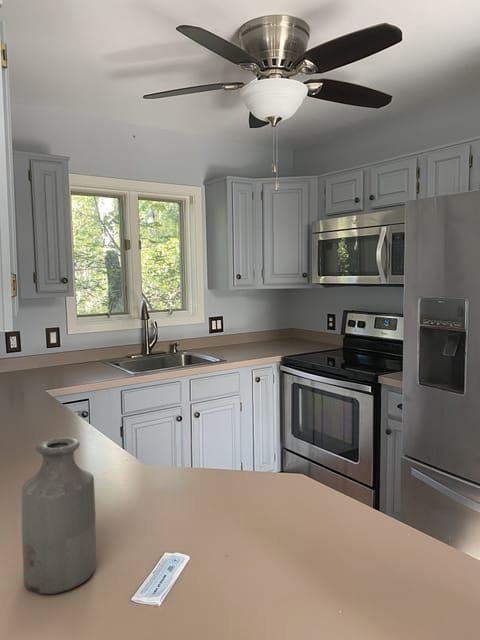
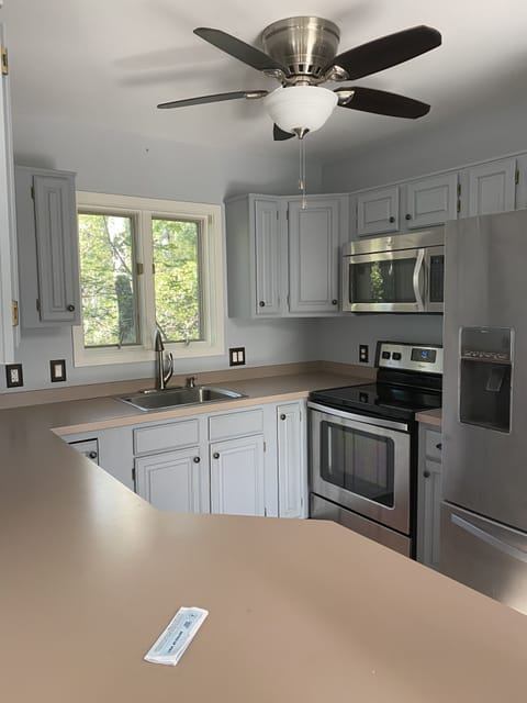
- bottle [21,437,97,595]
